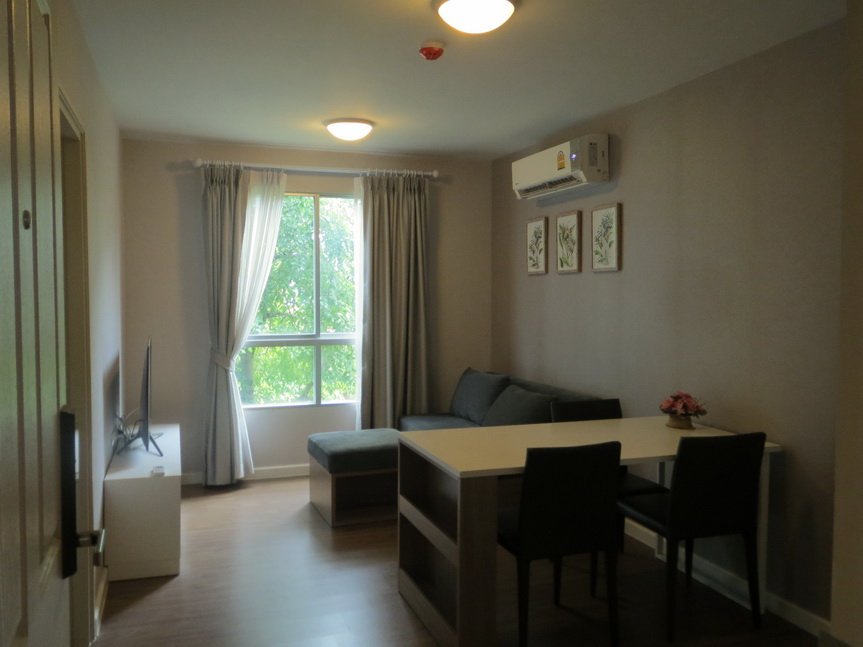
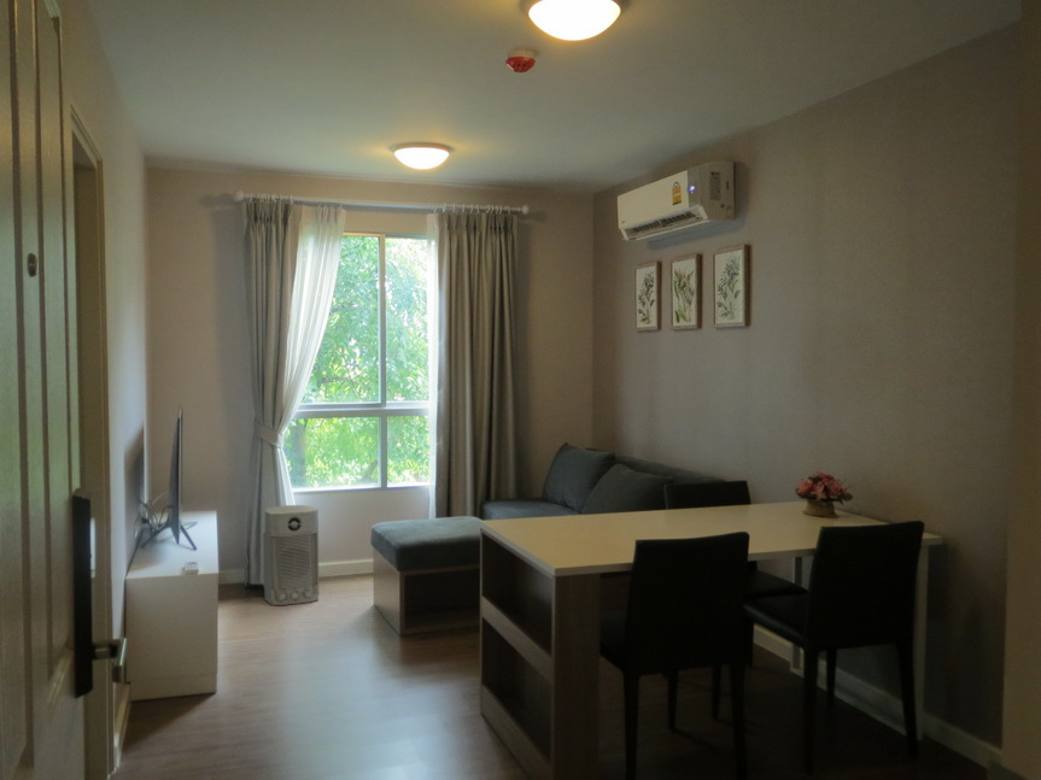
+ air purifier [262,504,320,606]
